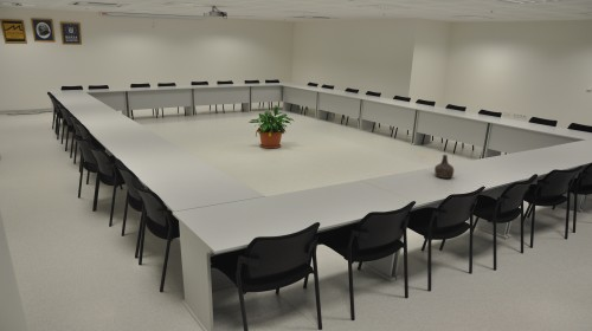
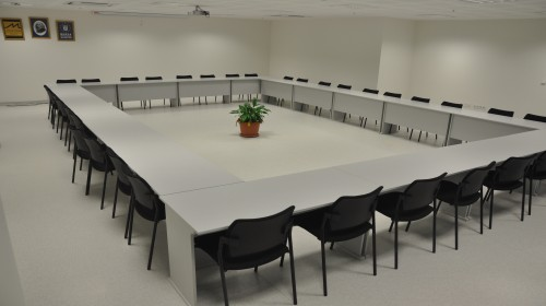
- bottle [433,154,455,180]
